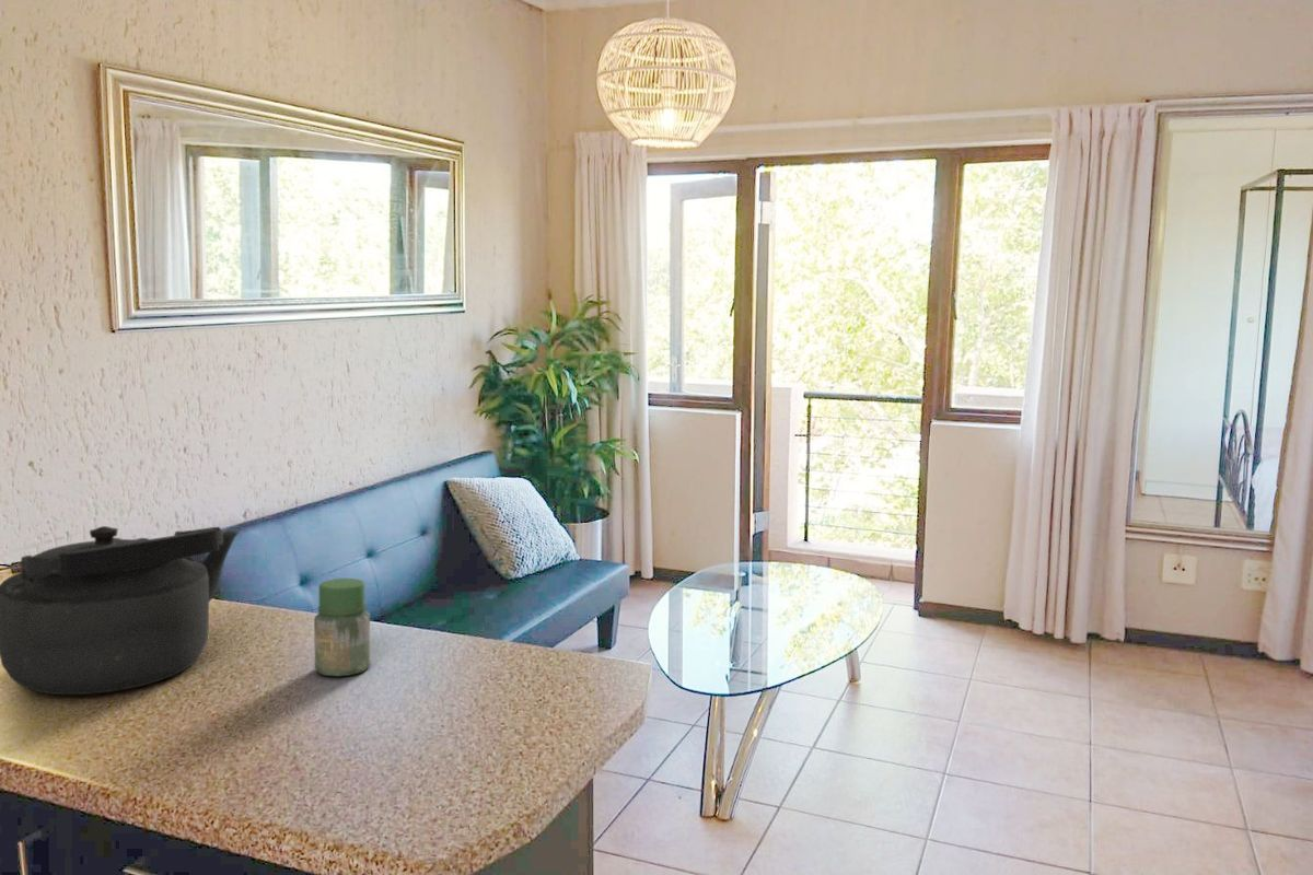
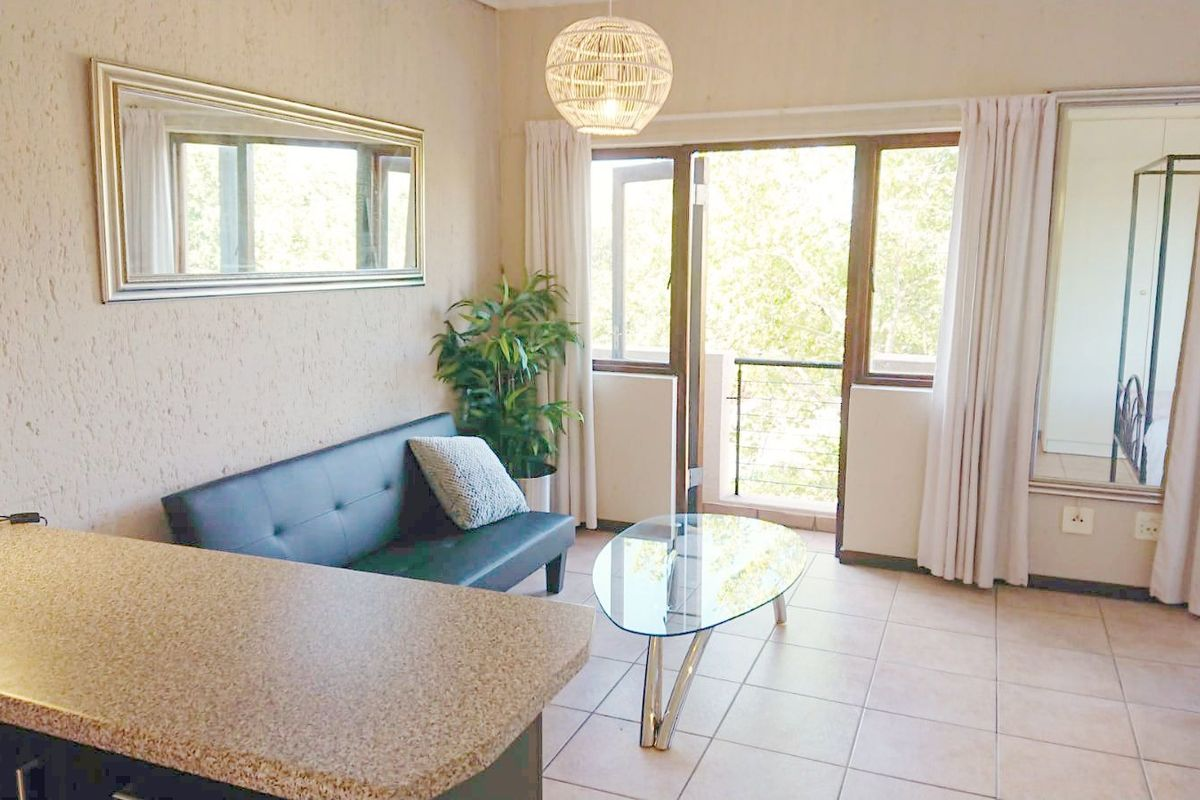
- kettle [0,525,240,696]
- jar [313,578,371,677]
